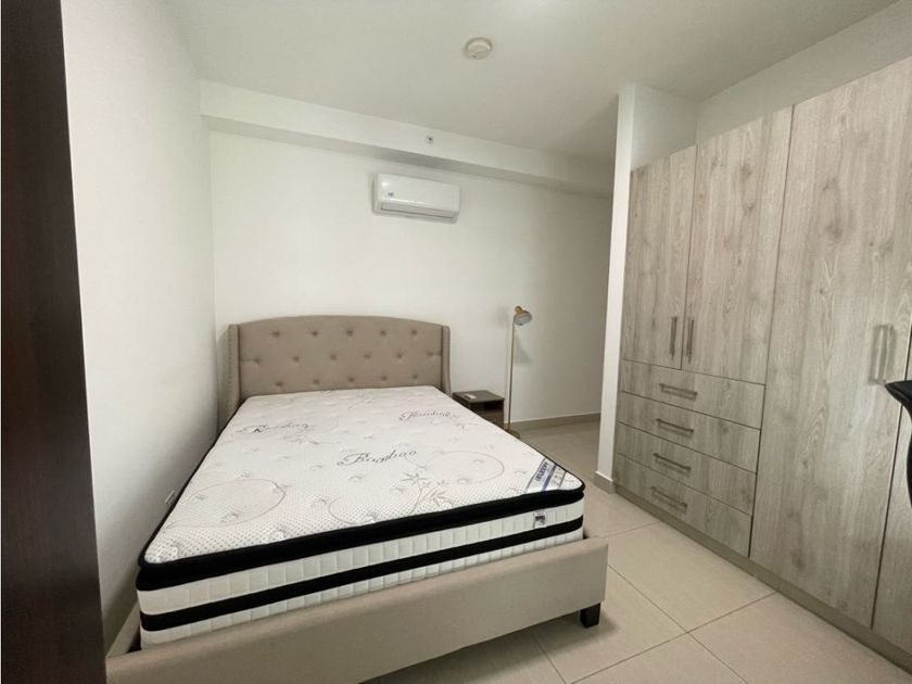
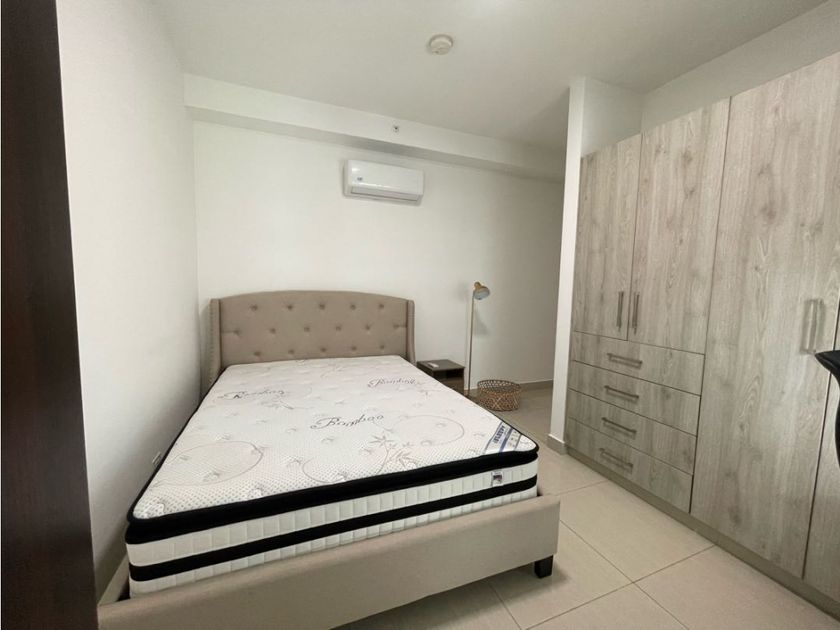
+ basket [476,378,523,412]
